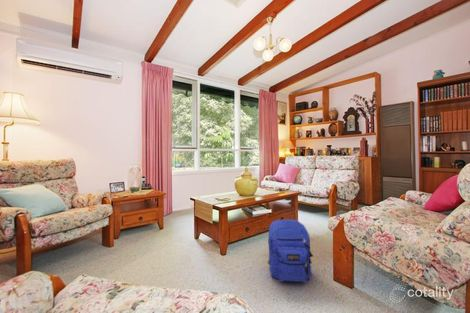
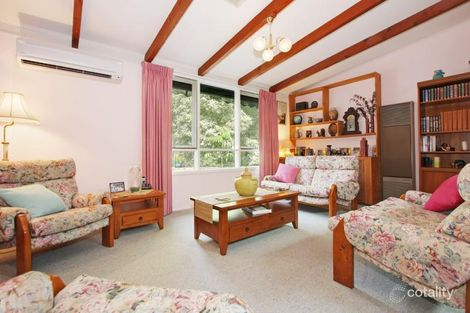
- backpack [267,218,314,284]
